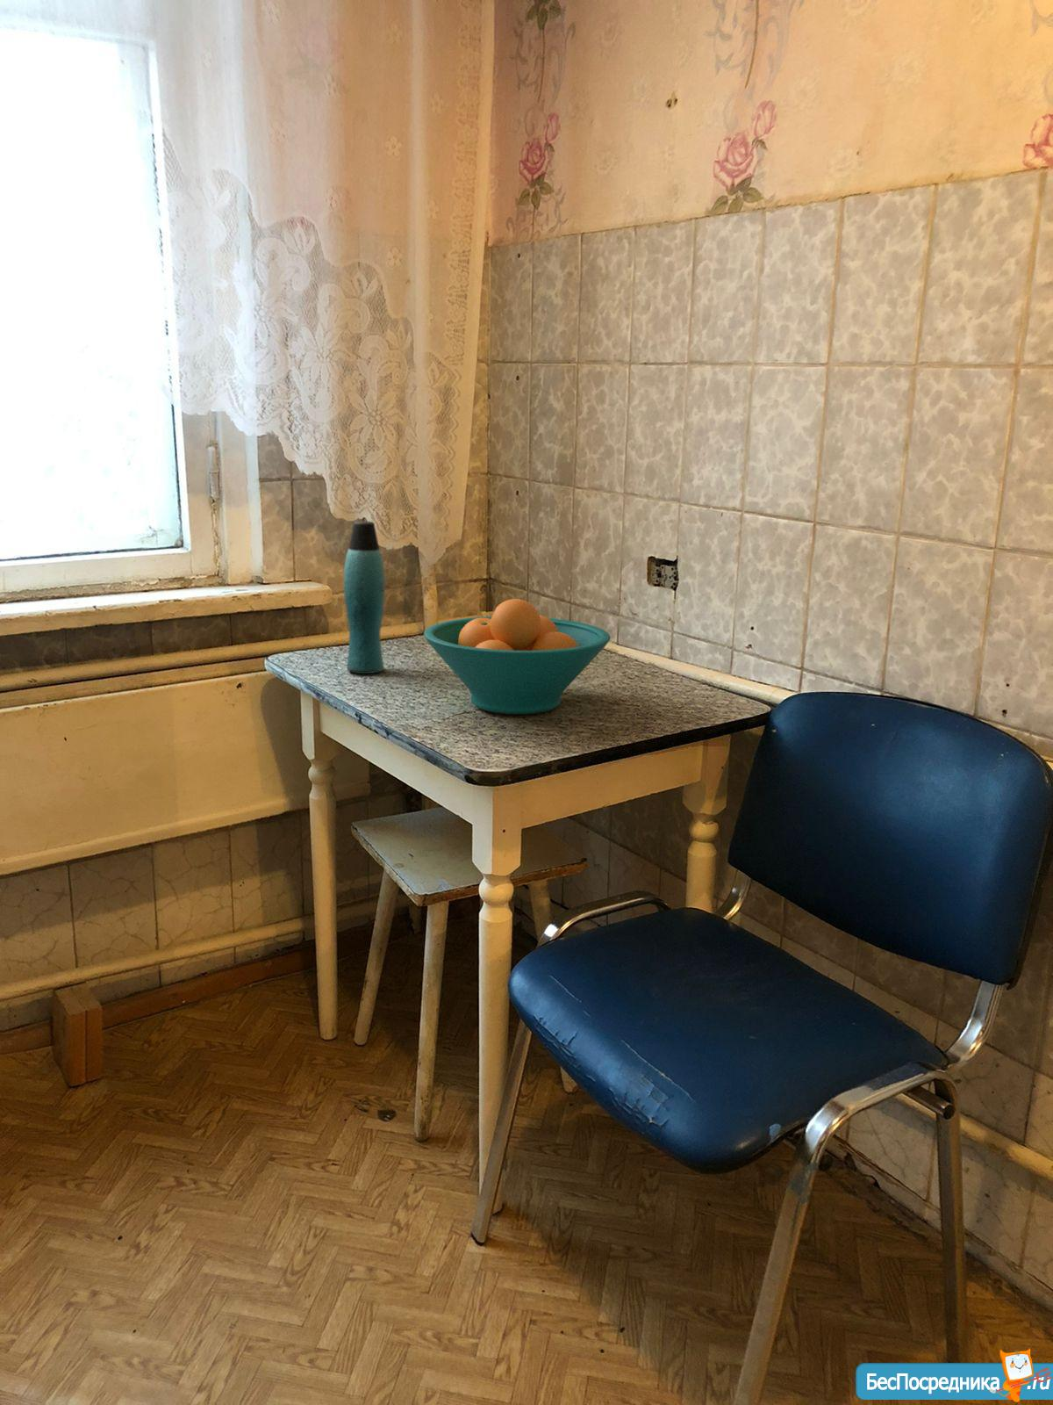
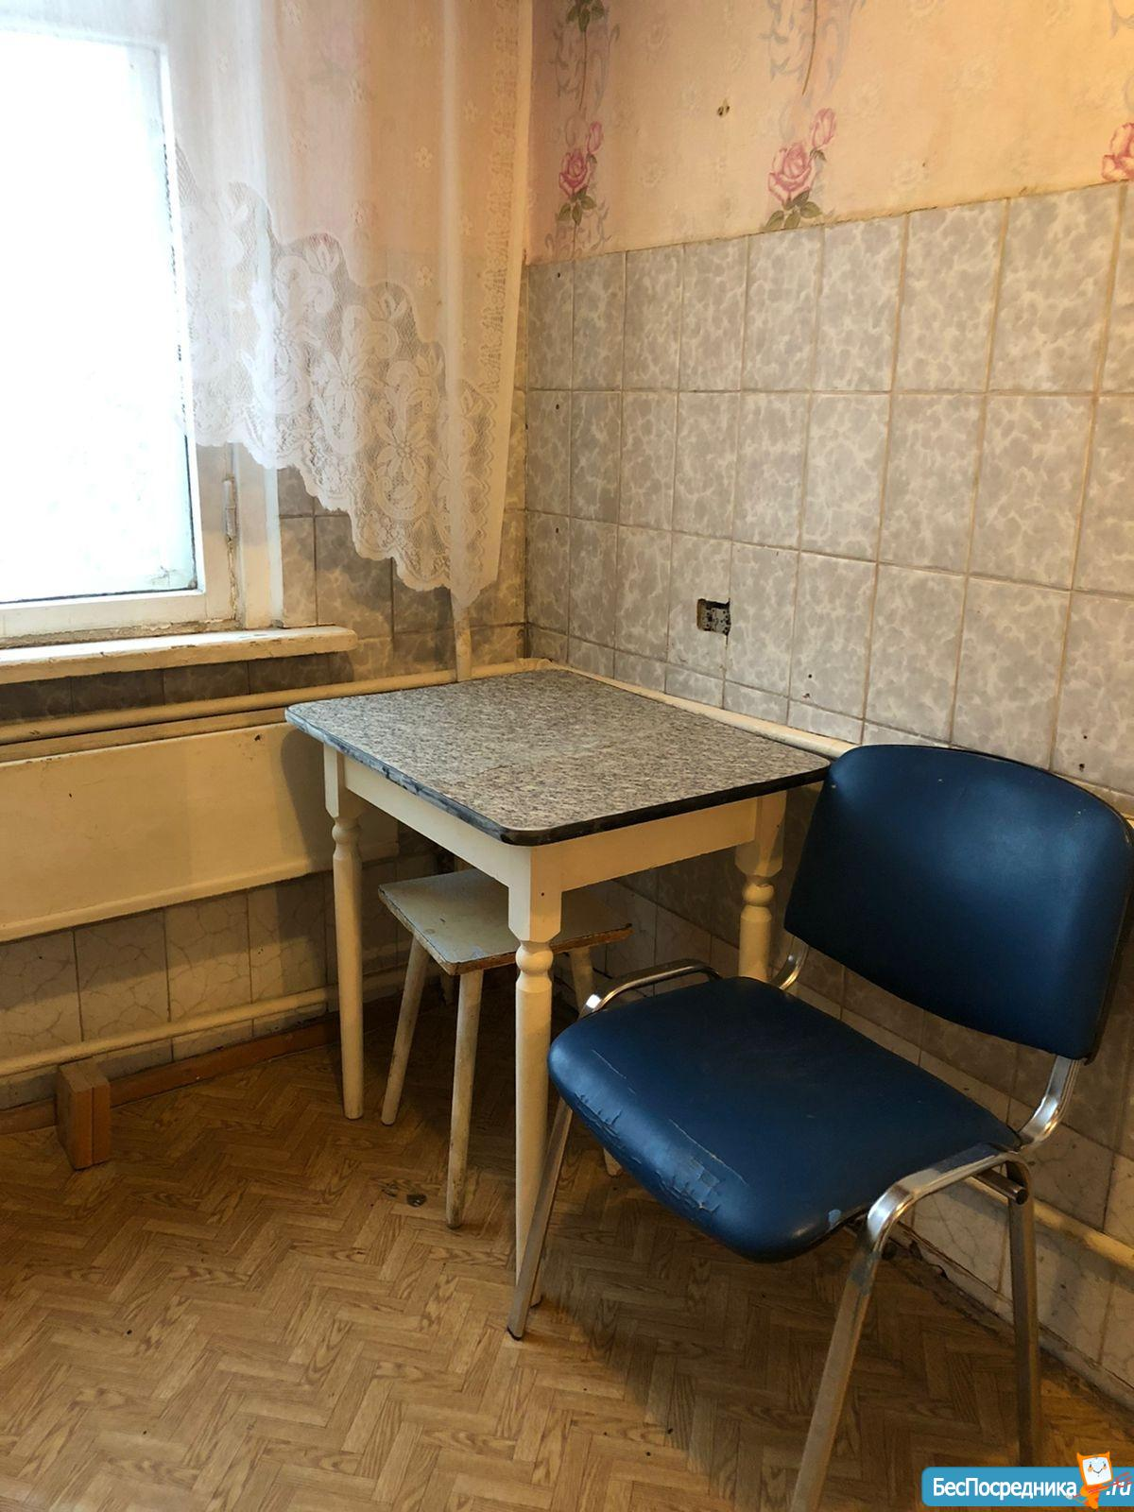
- bottle [343,521,386,675]
- fruit bowl [423,599,611,715]
